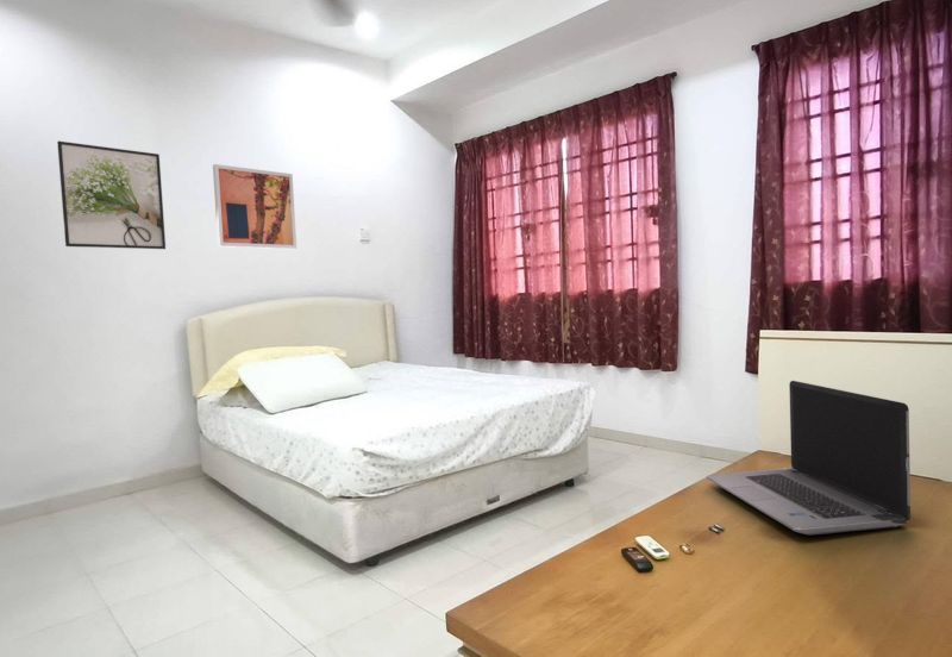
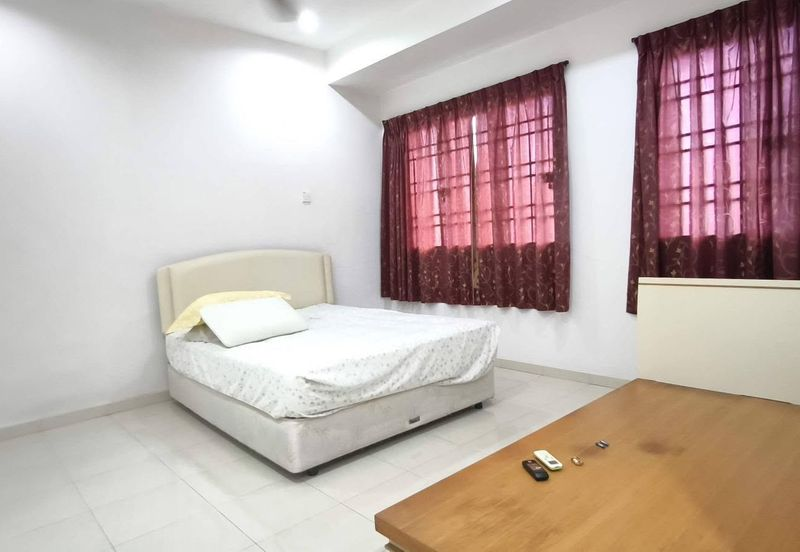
- wall art [212,163,298,250]
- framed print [56,140,167,250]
- laptop computer [706,380,912,536]
